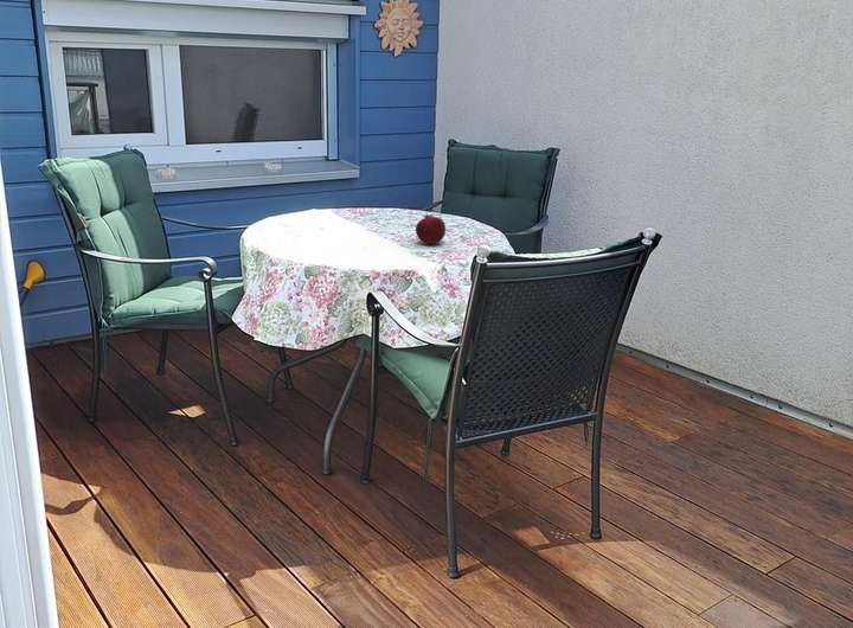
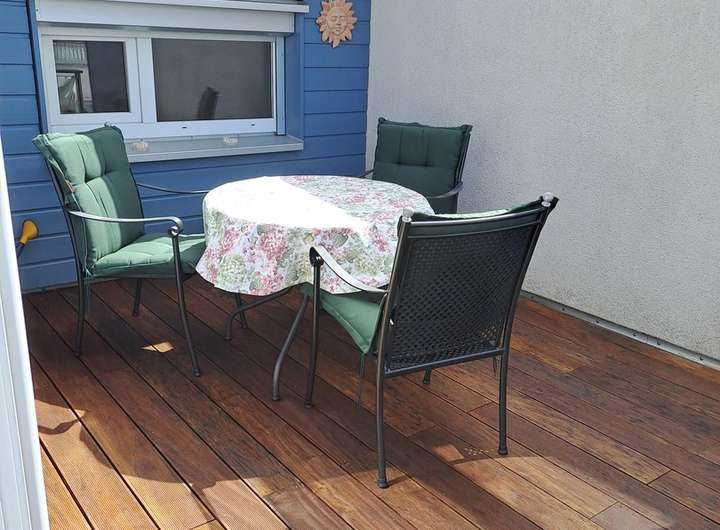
- fruit [415,212,447,245]
